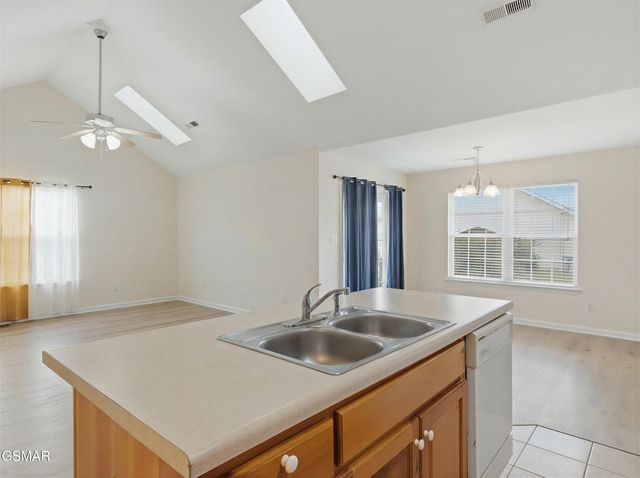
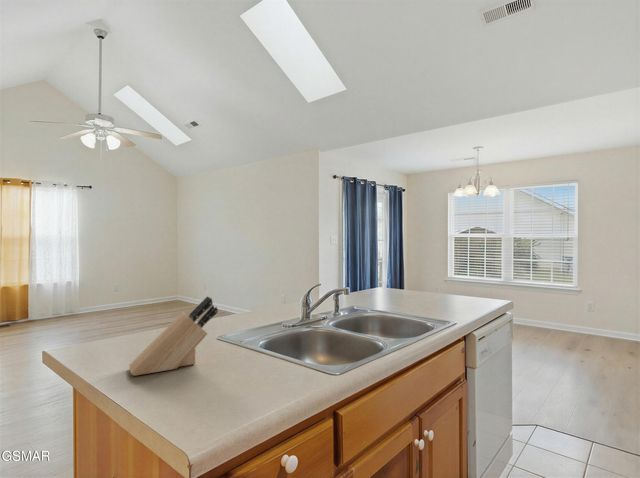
+ knife block [128,295,219,377]
